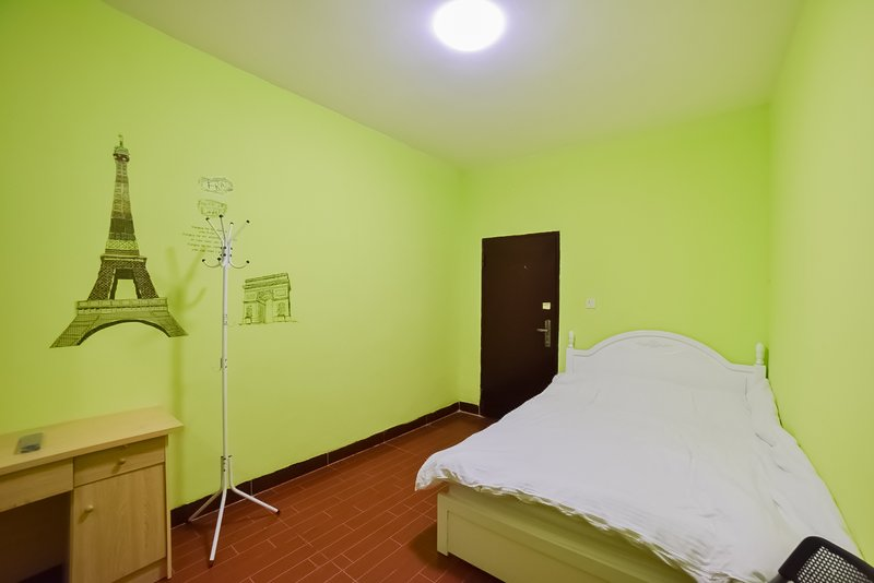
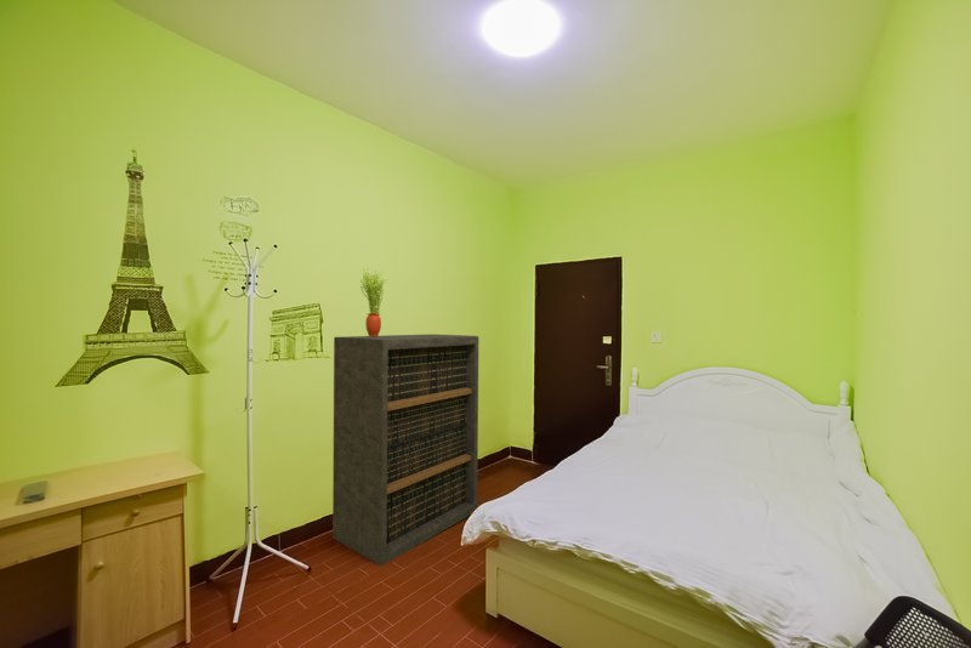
+ potted plant [359,268,390,336]
+ bookshelf [331,334,479,567]
